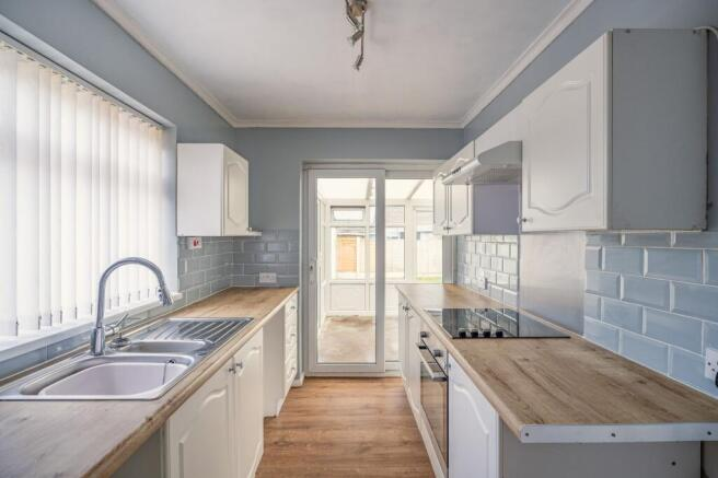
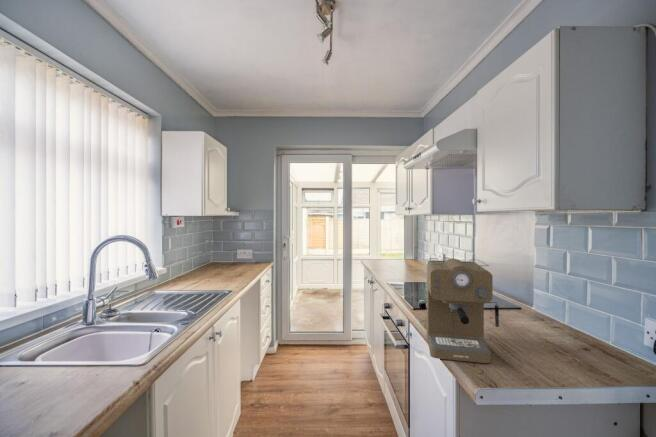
+ coffee maker [426,257,500,364]
